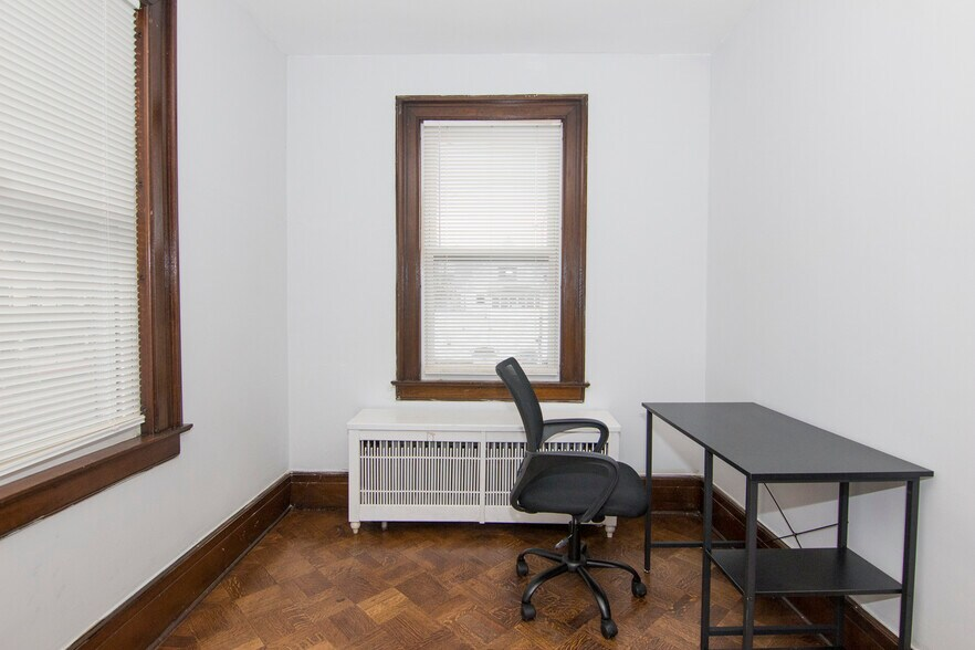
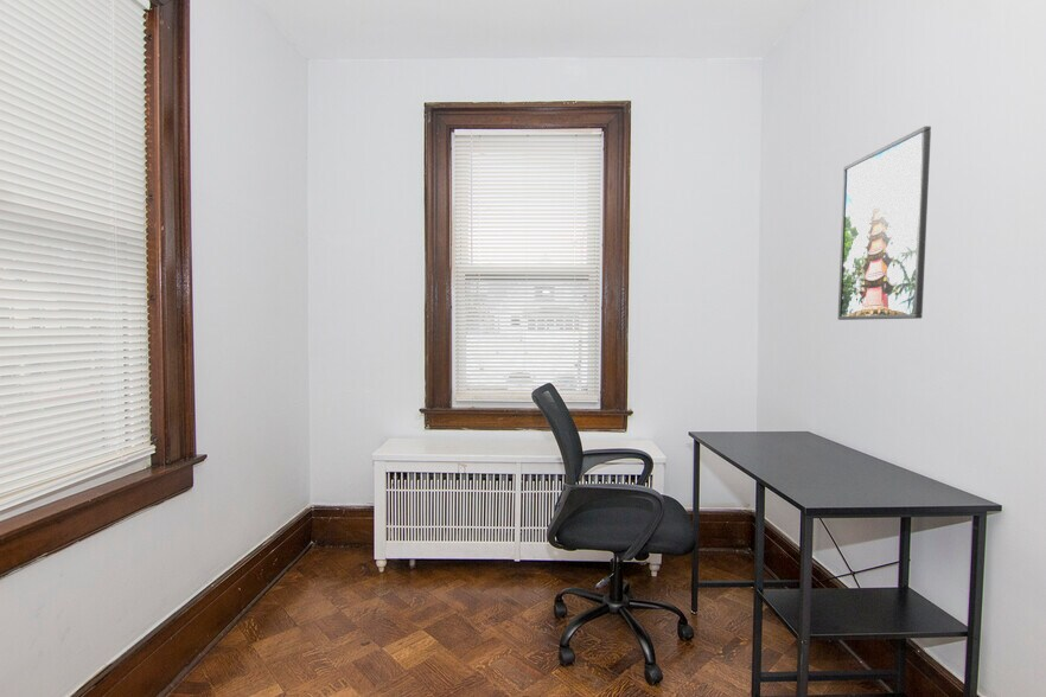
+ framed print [837,126,932,321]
